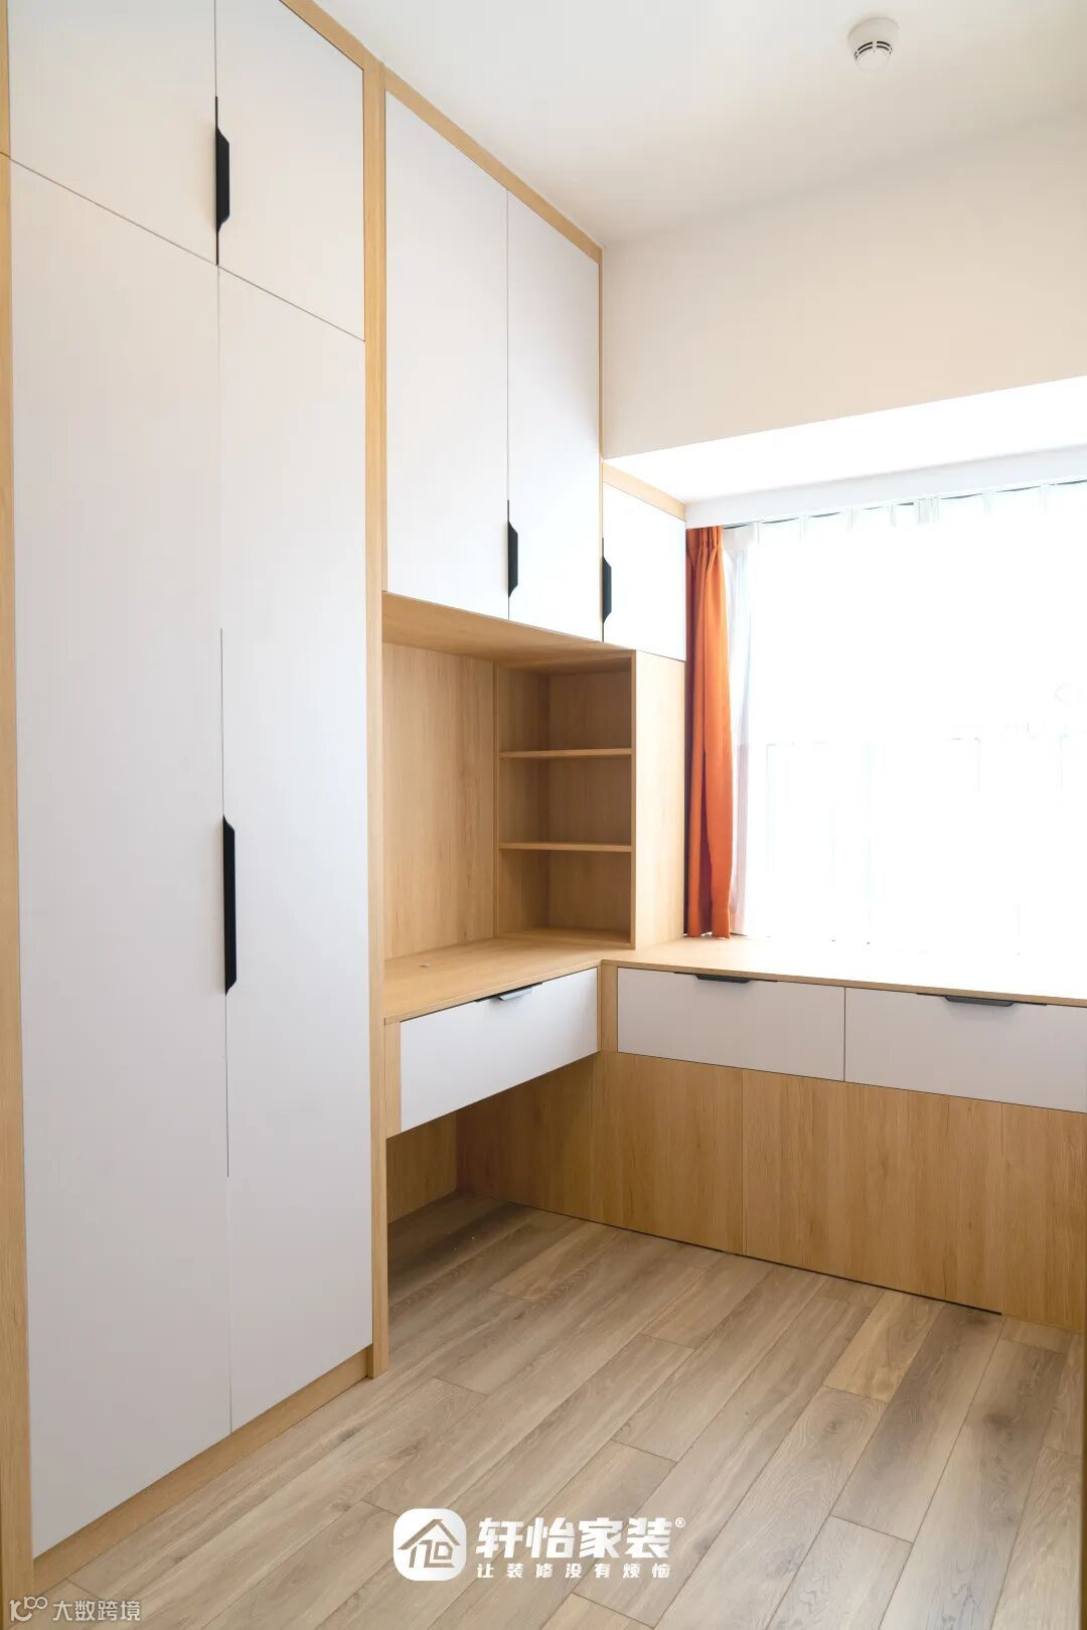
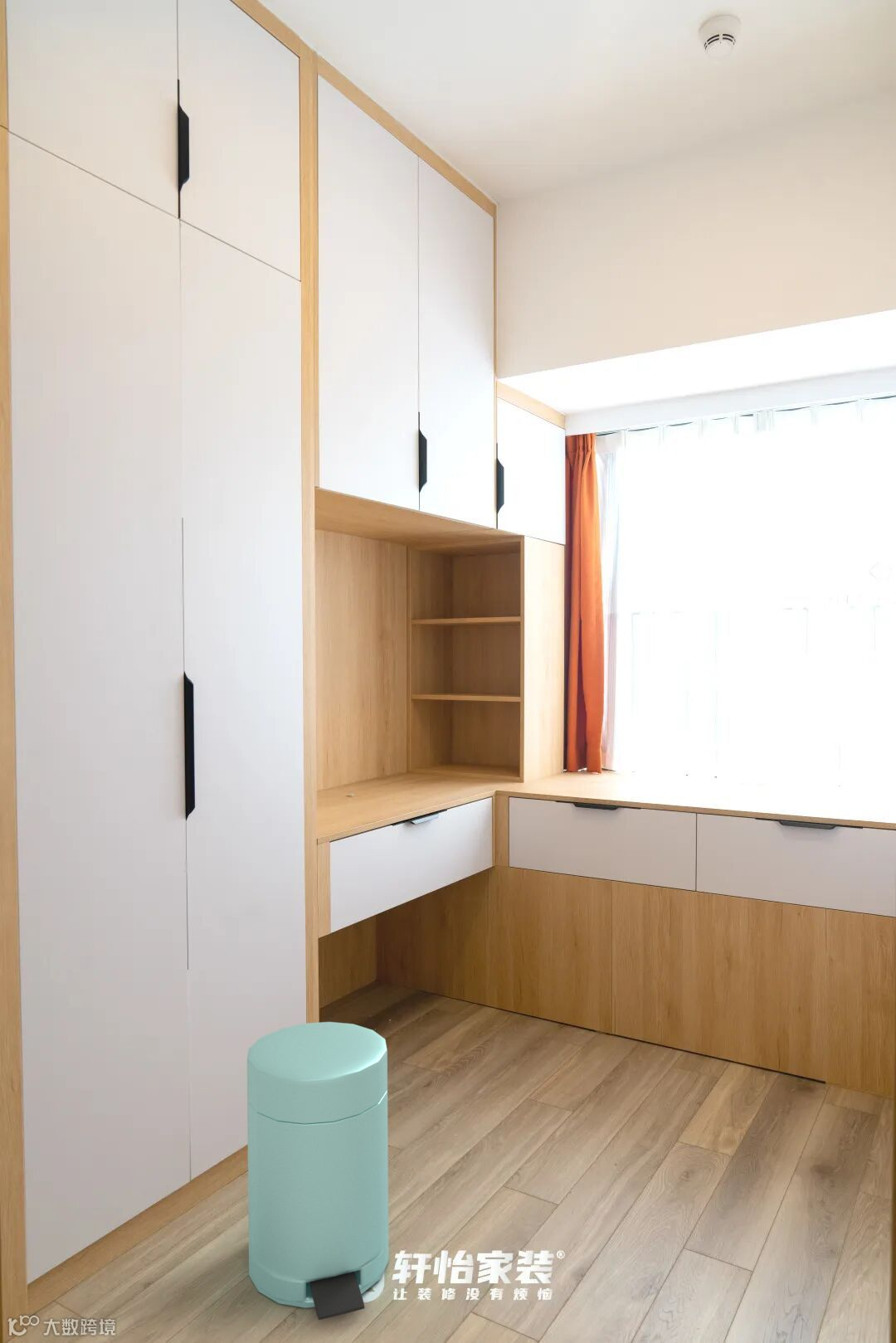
+ trash can [246,1021,390,1321]
